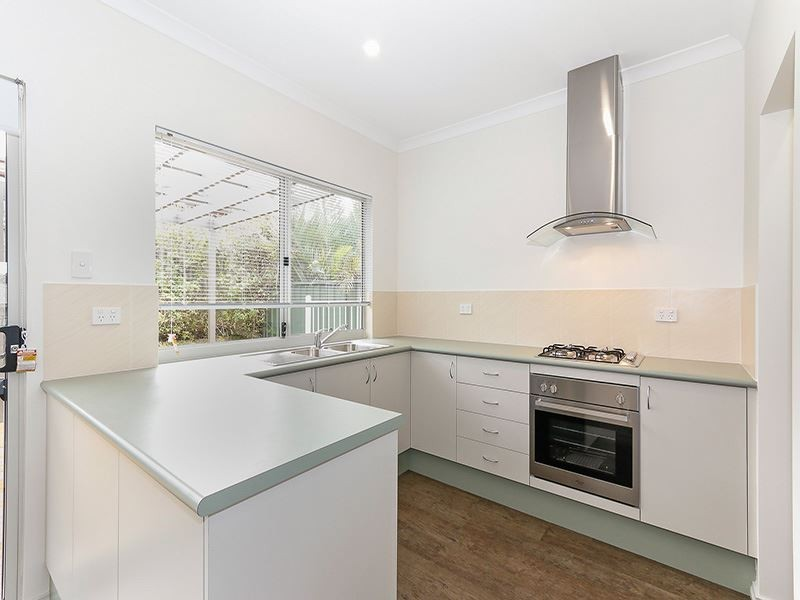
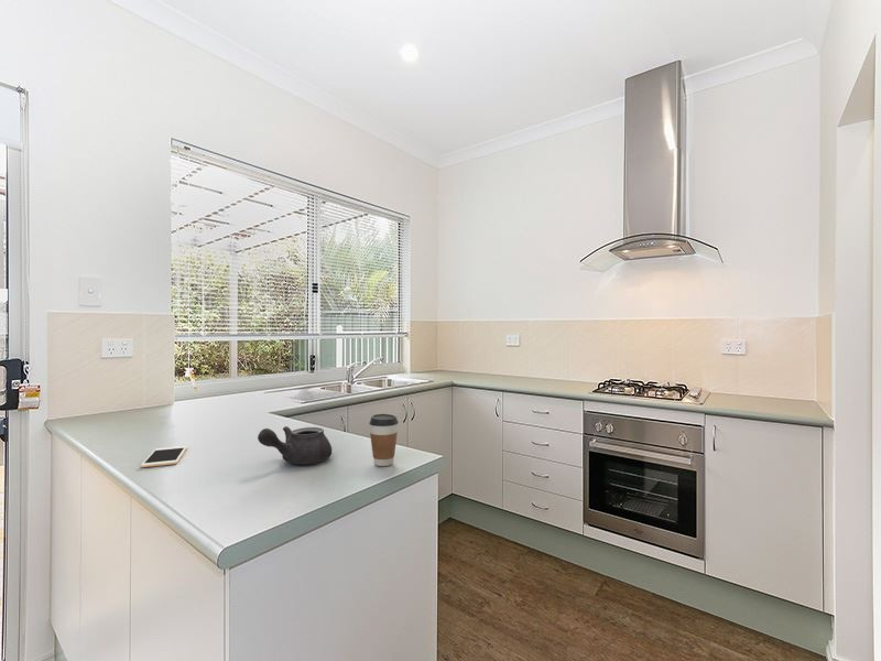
+ cell phone [140,445,188,468]
+ teapot [257,425,333,465]
+ coffee cup [368,413,400,467]
